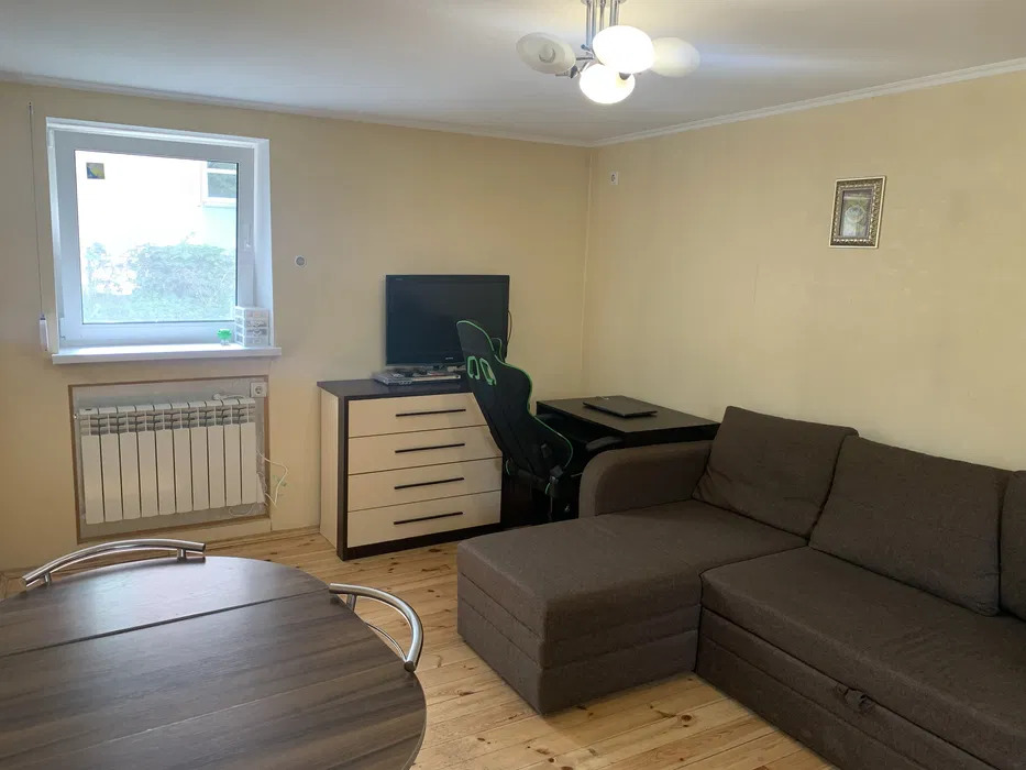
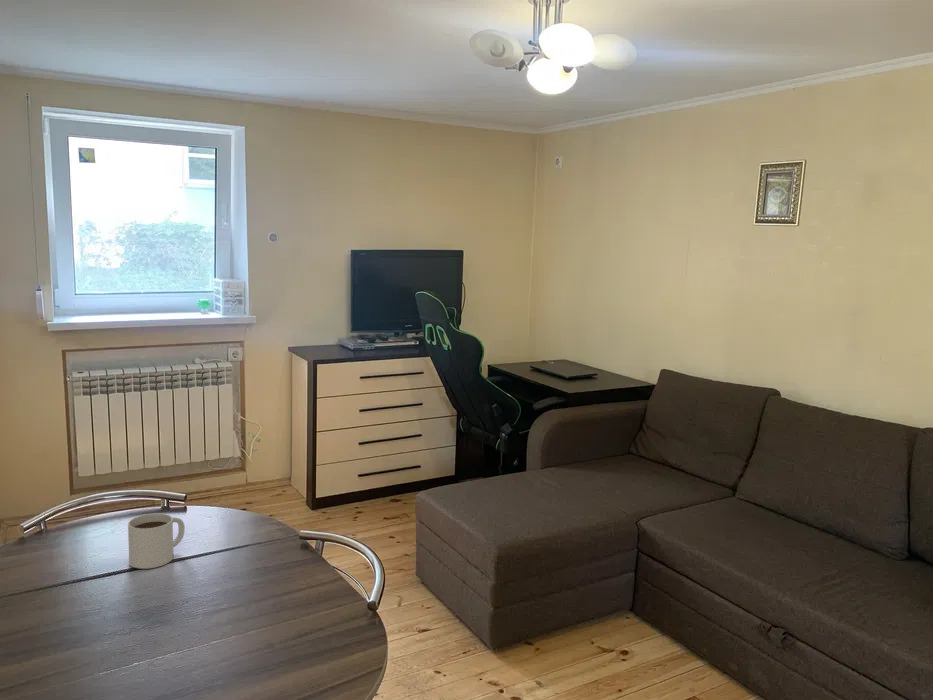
+ mug [127,512,186,570]
